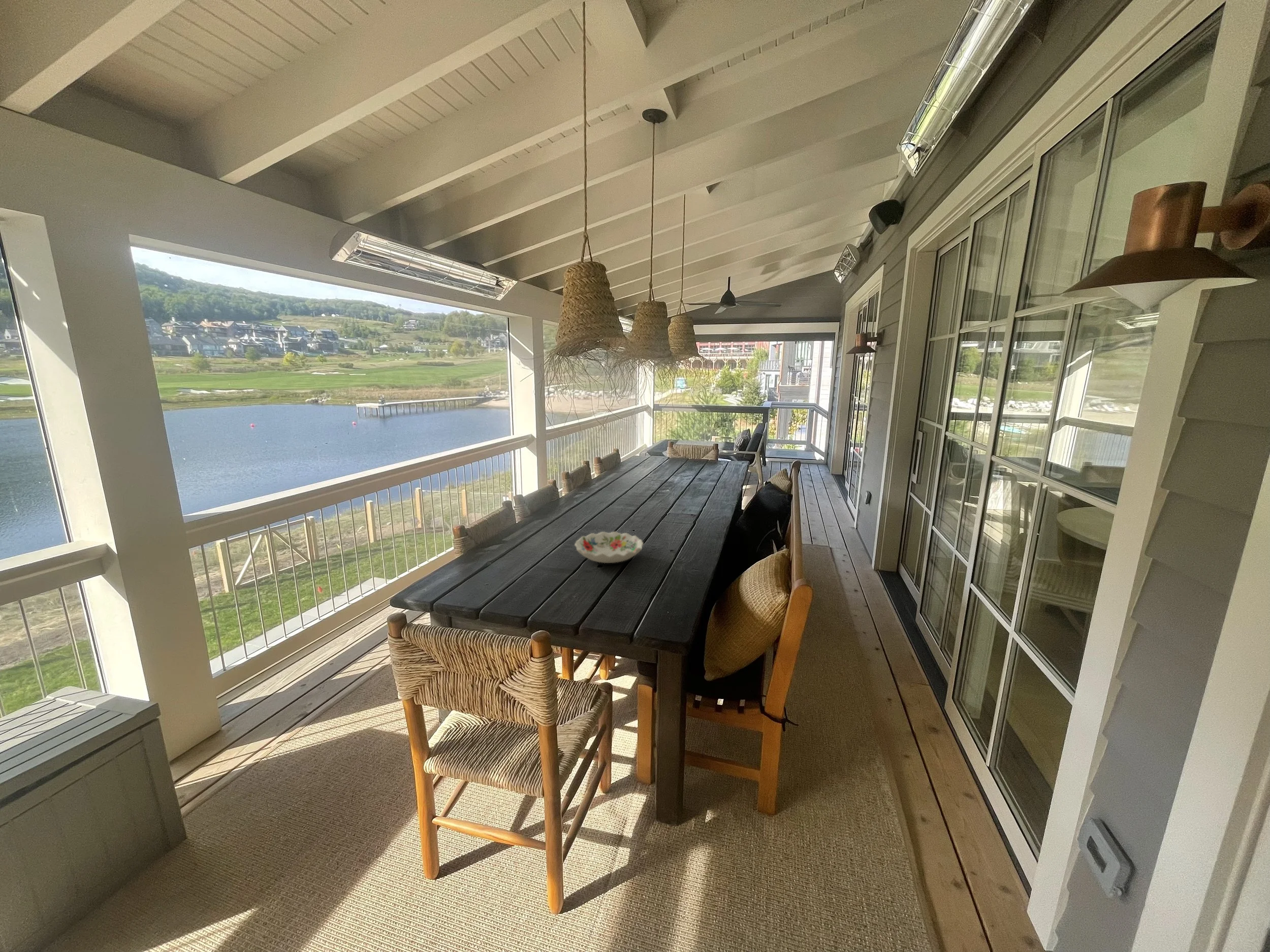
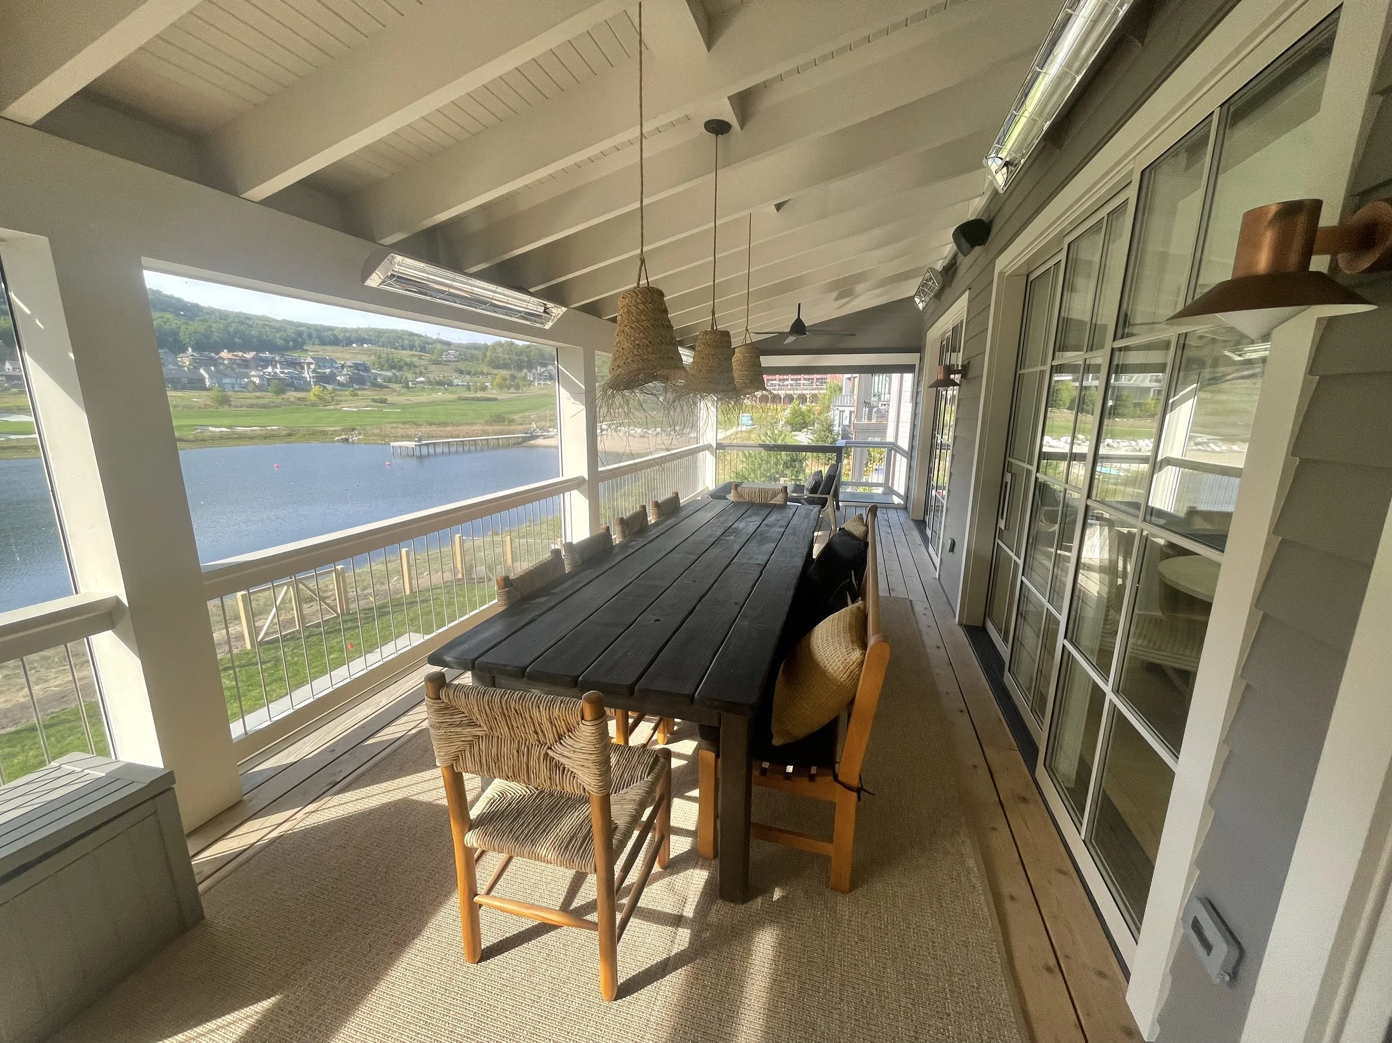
- decorative bowl [574,531,644,564]
